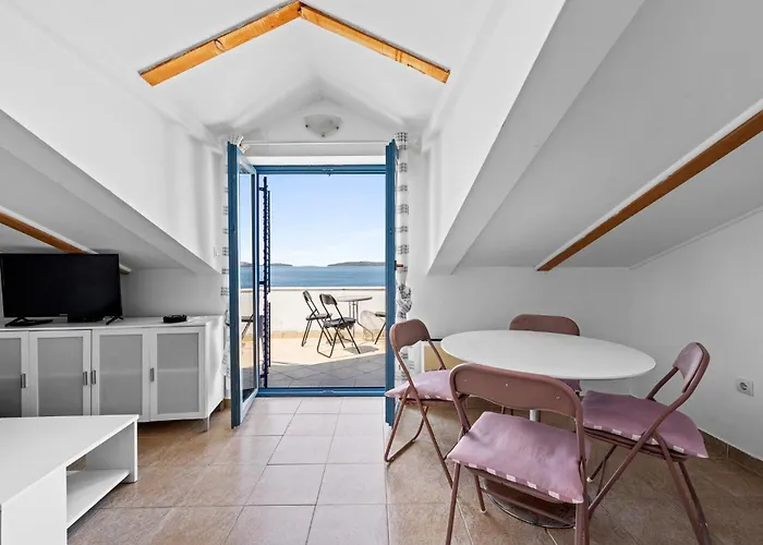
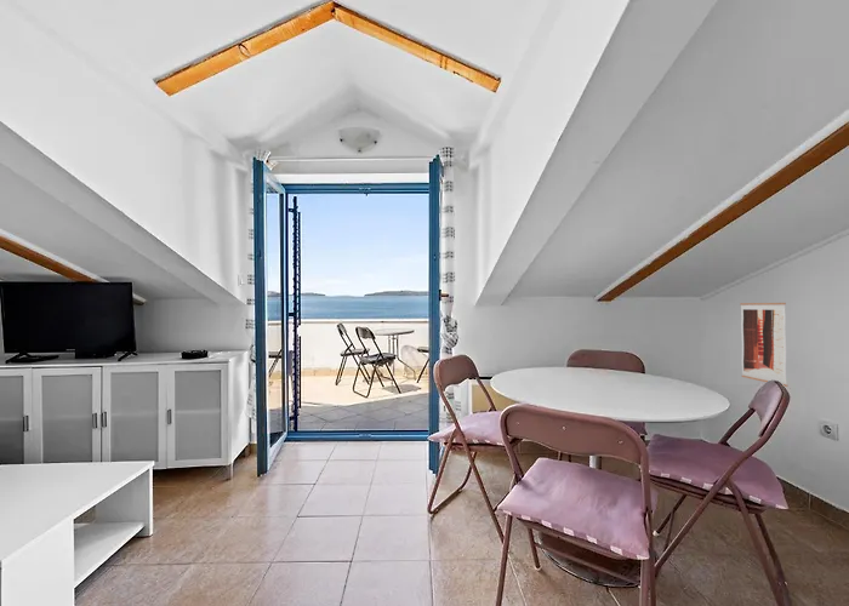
+ wall art [739,302,788,388]
